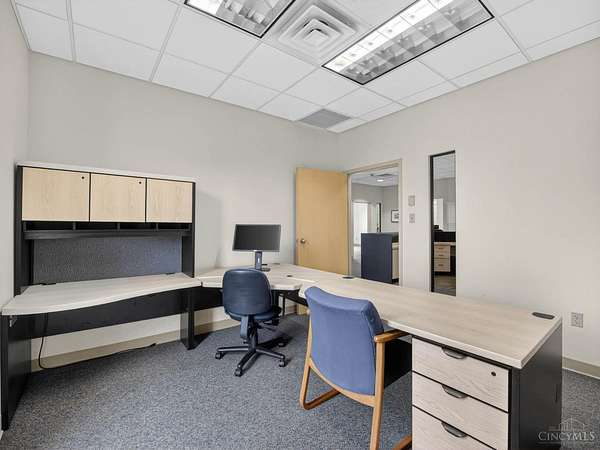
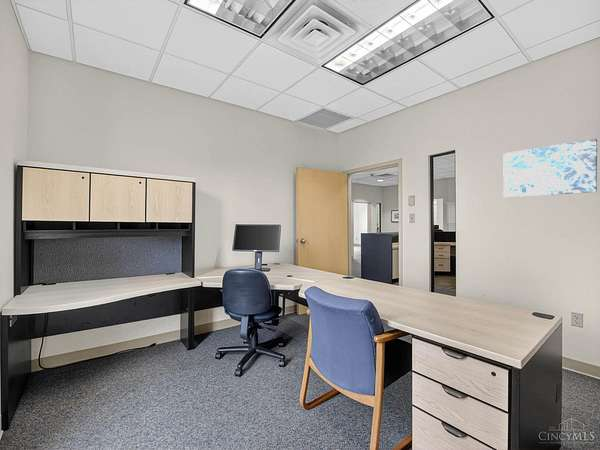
+ wall art [502,138,598,198]
